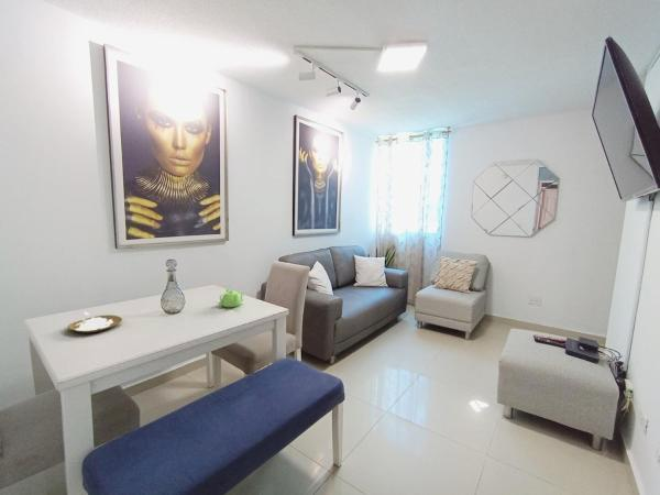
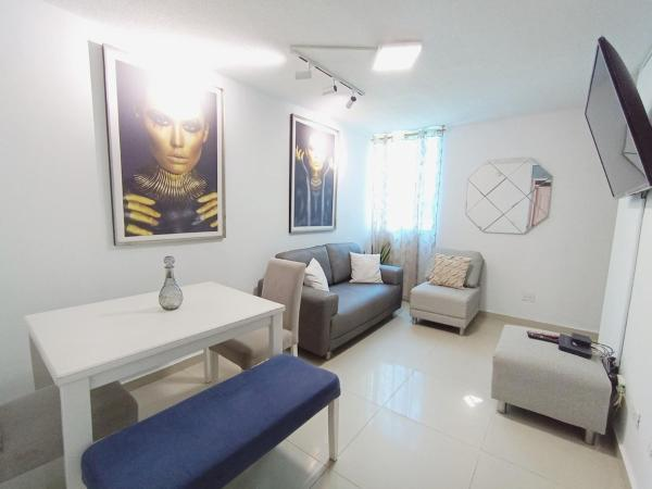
- placemat [67,311,123,333]
- teapot [218,286,244,308]
